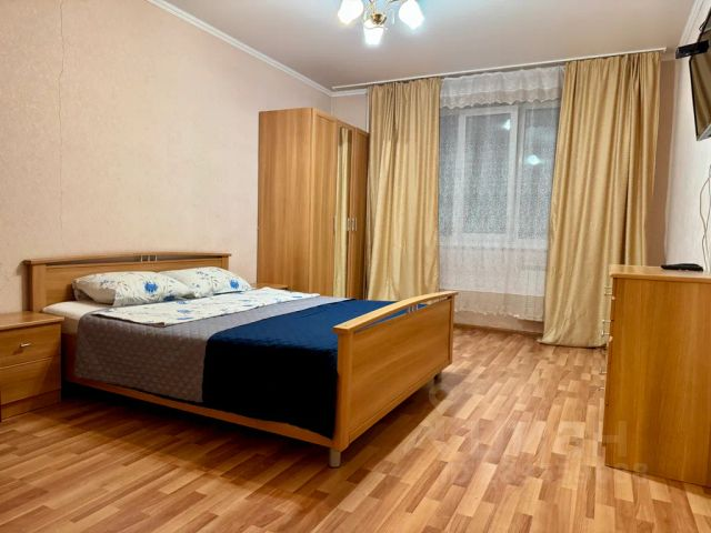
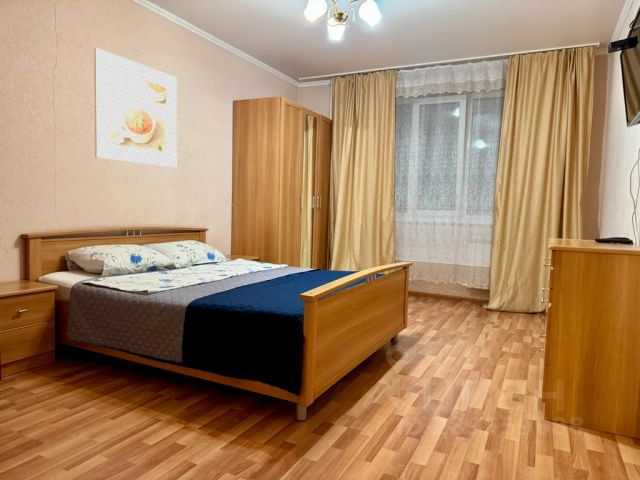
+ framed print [93,47,178,169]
